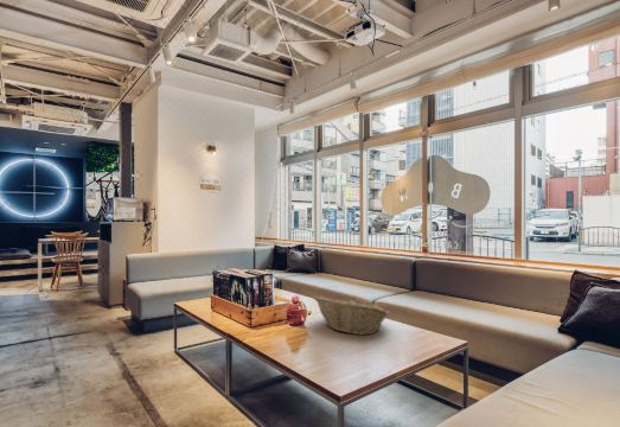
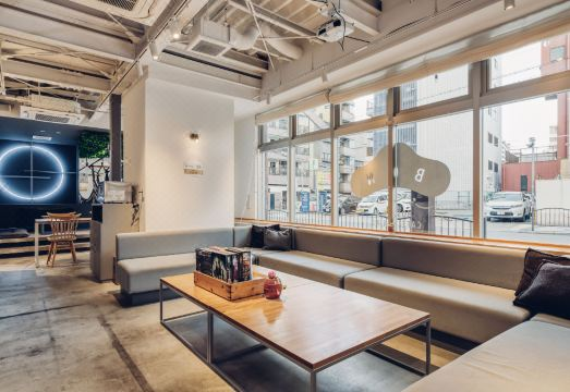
- fruit basket [313,295,390,336]
